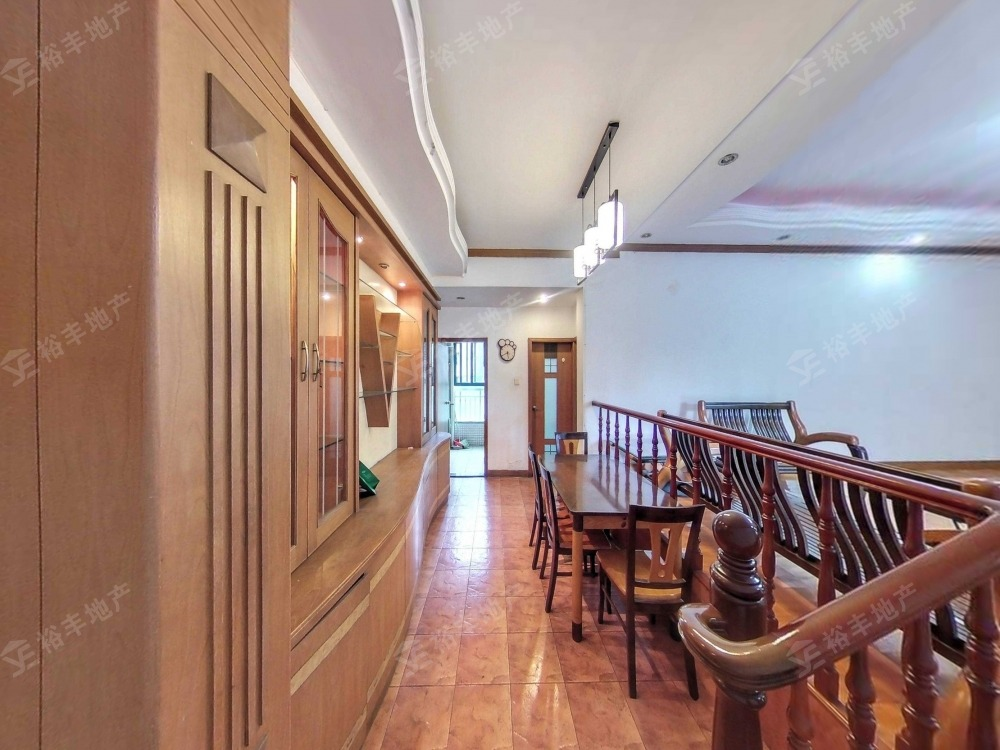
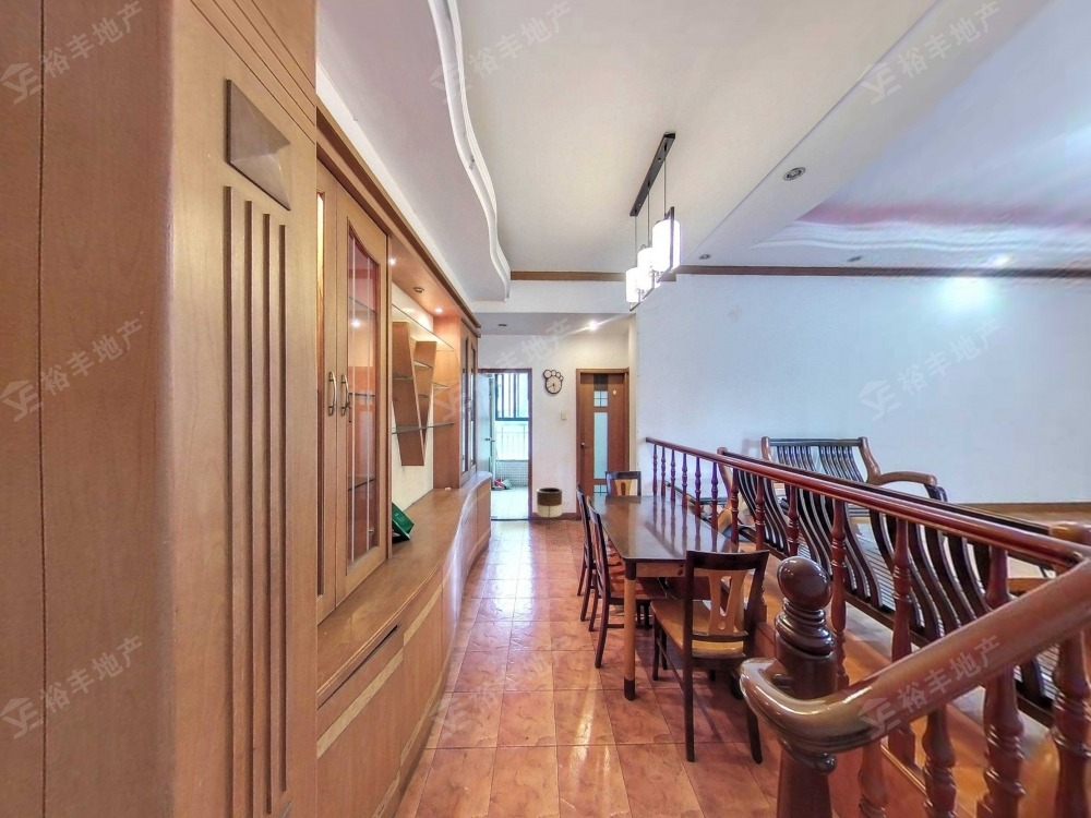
+ planter [536,486,563,529]
